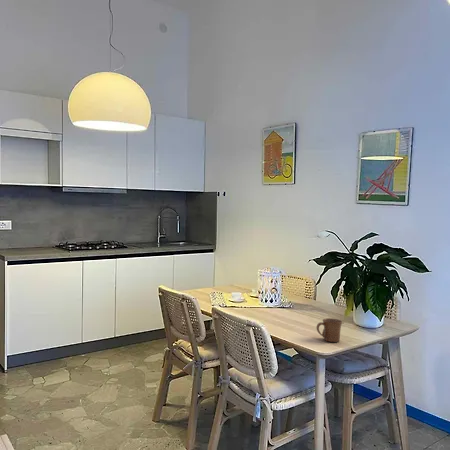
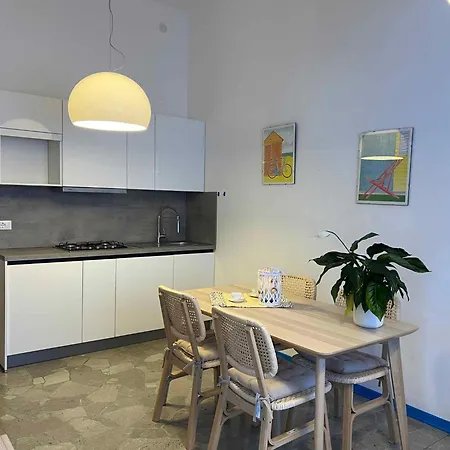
- mug [316,317,343,343]
